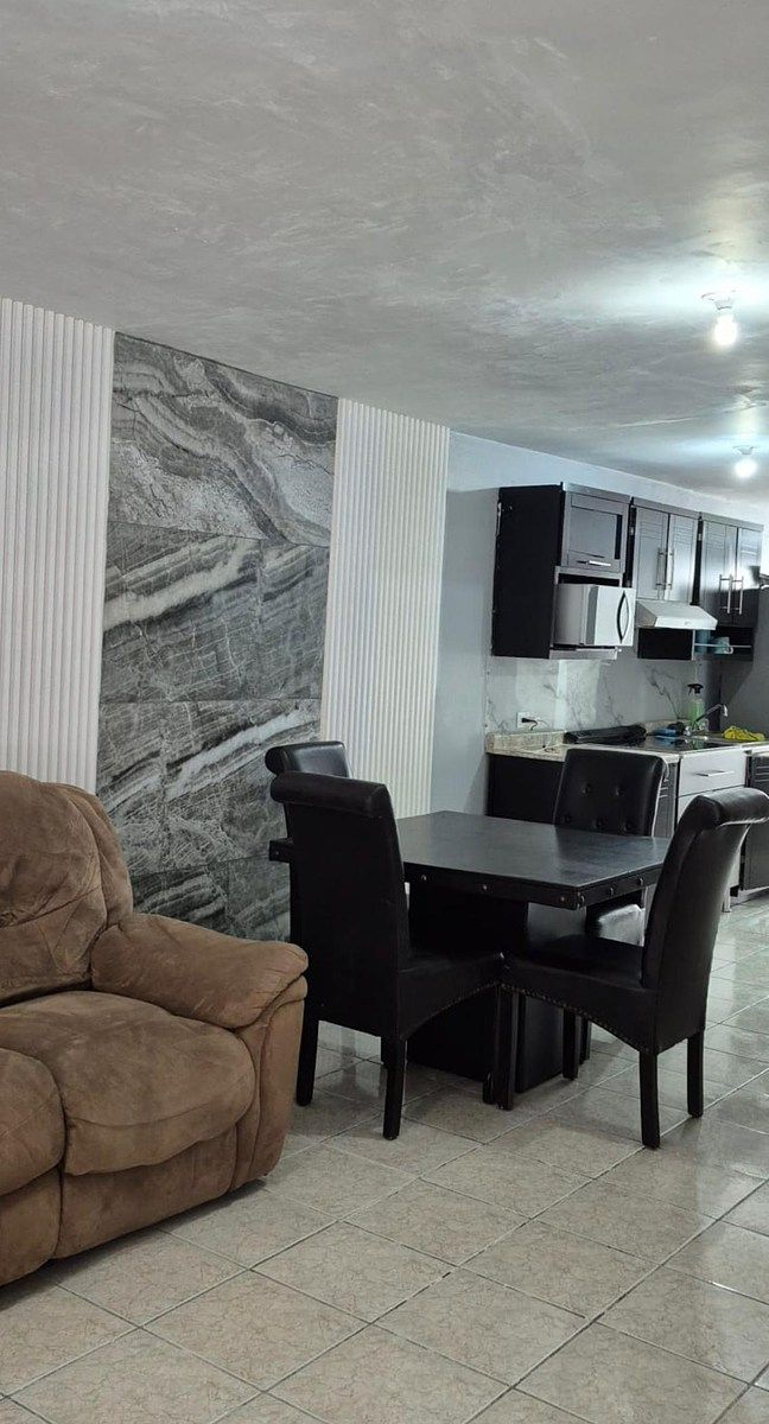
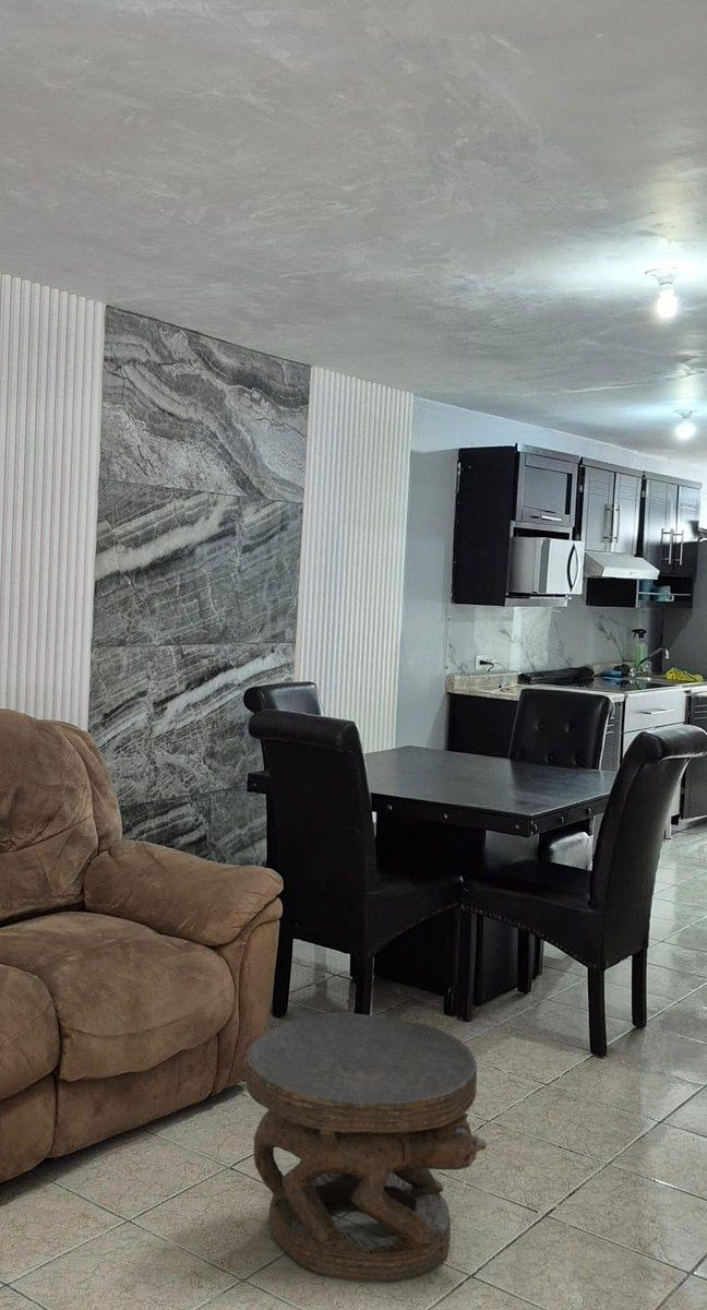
+ carved stool [243,1012,488,1283]
